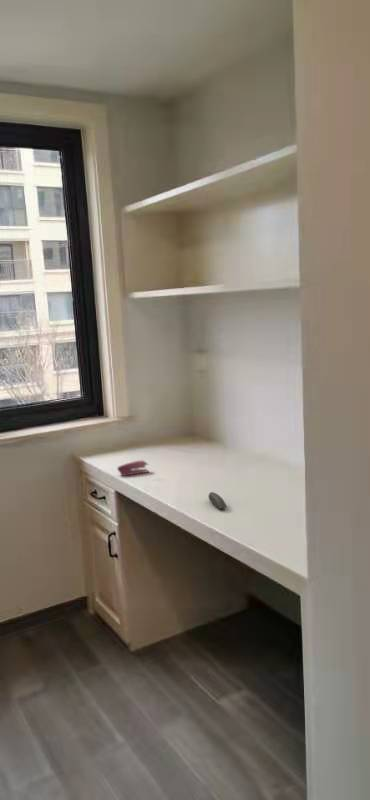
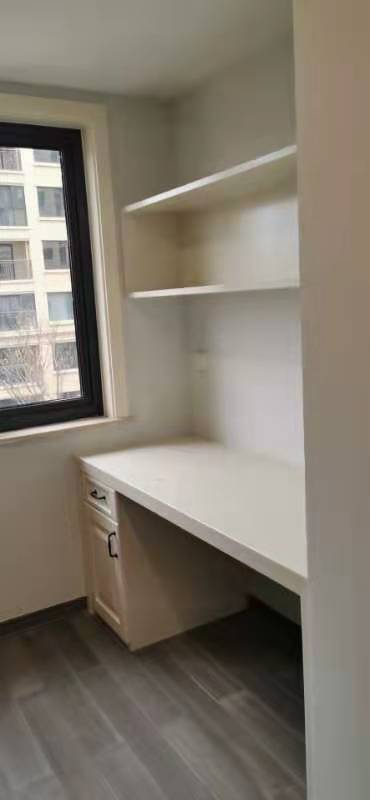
- stapler [116,459,150,477]
- computer mouse [207,491,228,510]
